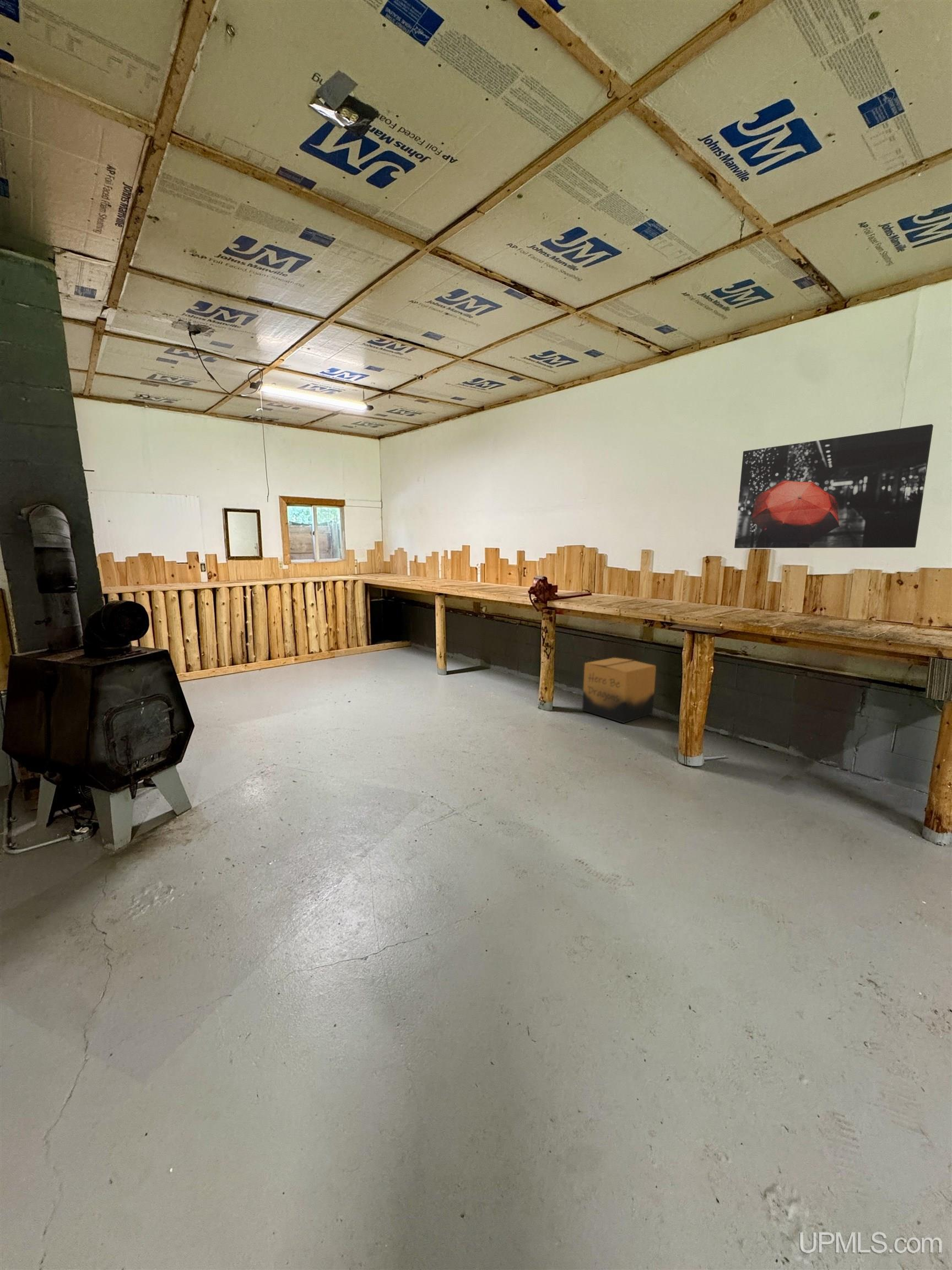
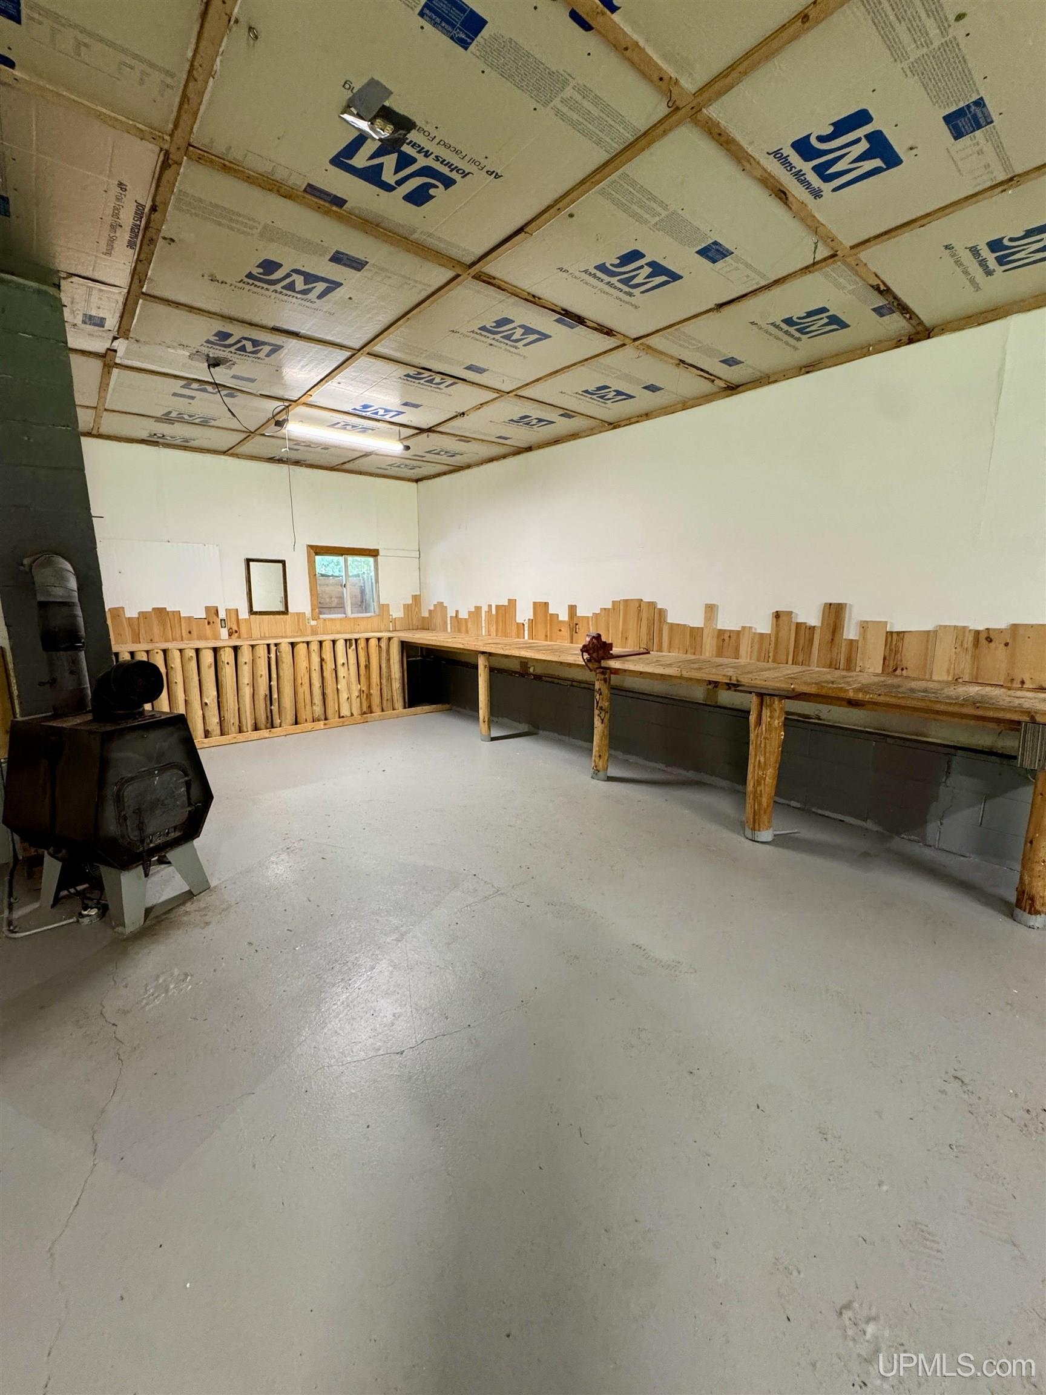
- cardboard box [582,657,657,724]
- wall art [734,423,934,548]
